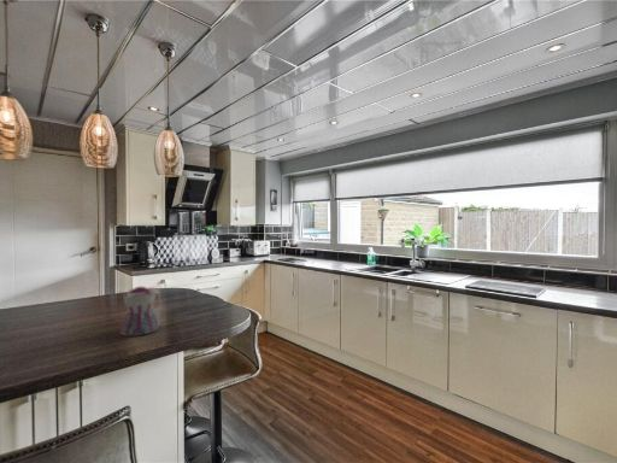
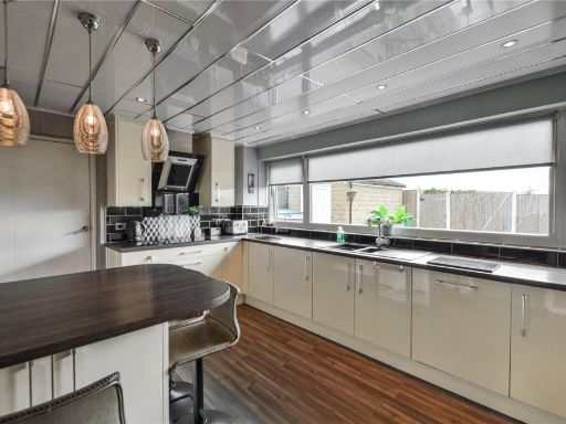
- teapot [116,286,161,338]
